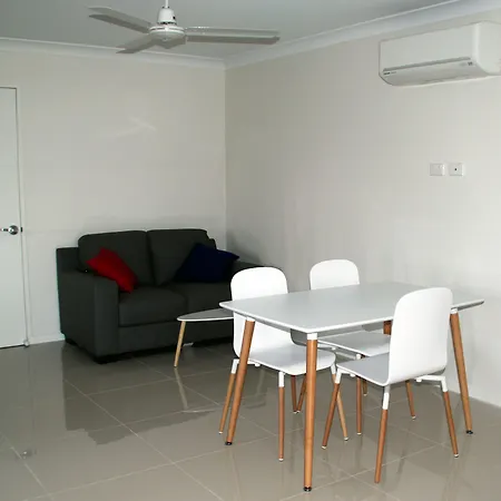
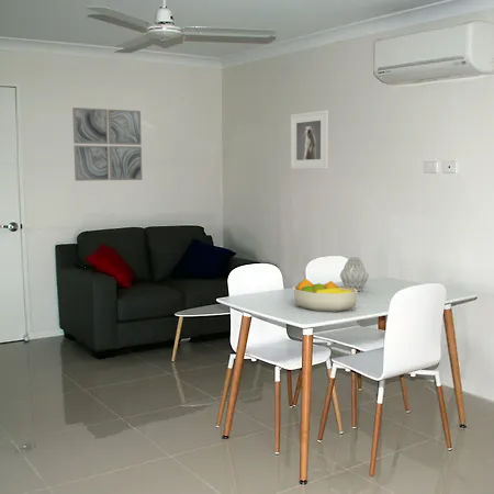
+ vase [339,256,370,292]
+ wall art [71,106,144,182]
+ fruit bowl [292,278,359,313]
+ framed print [290,109,329,170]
